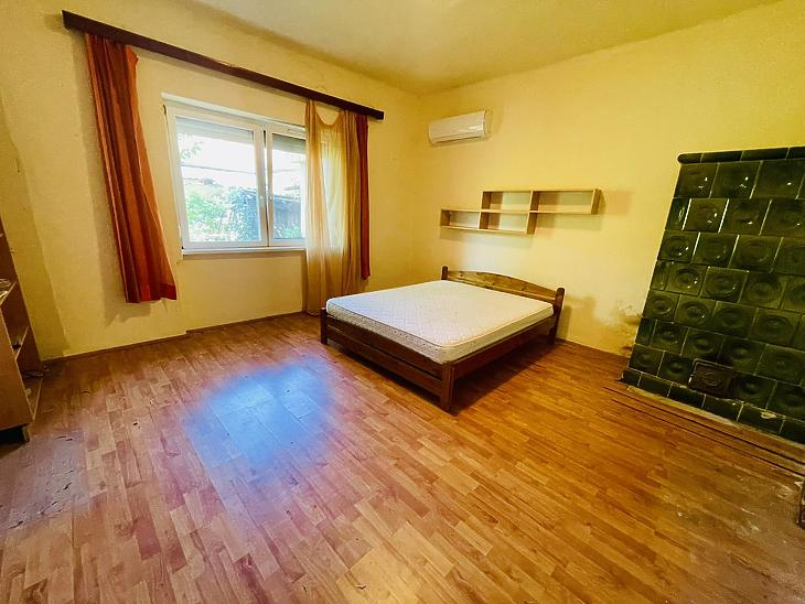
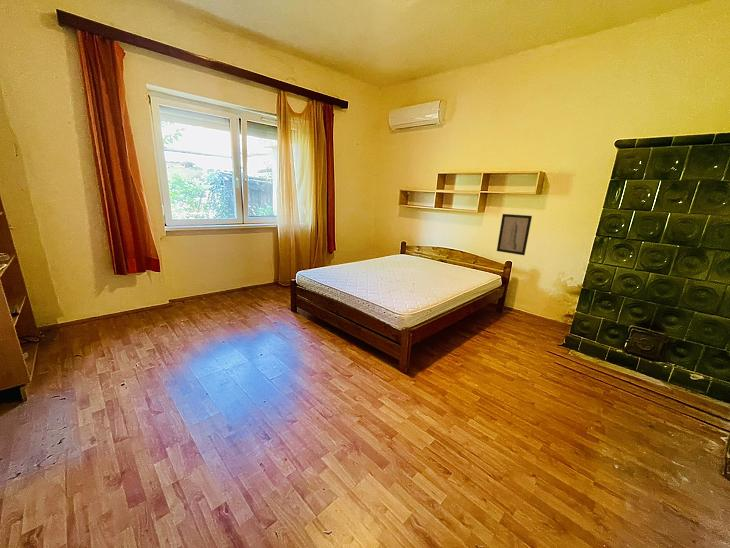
+ wall art [496,213,533,256]
